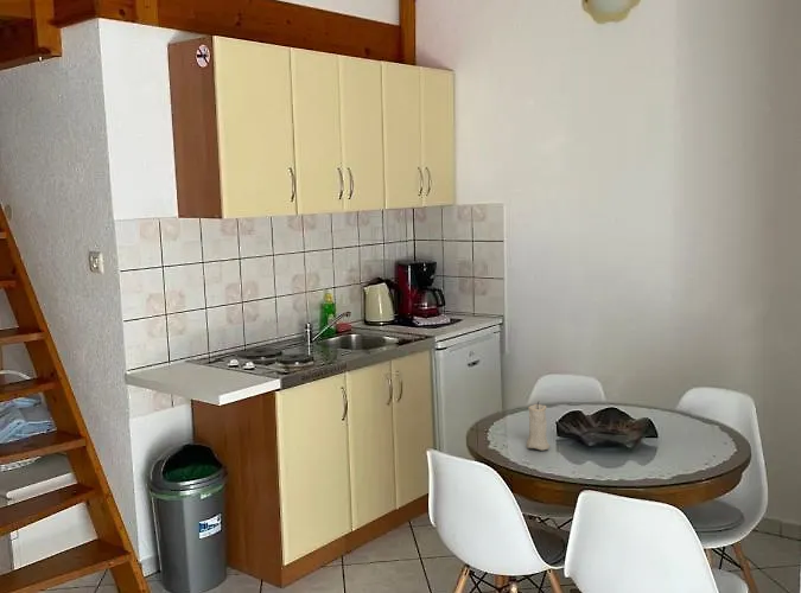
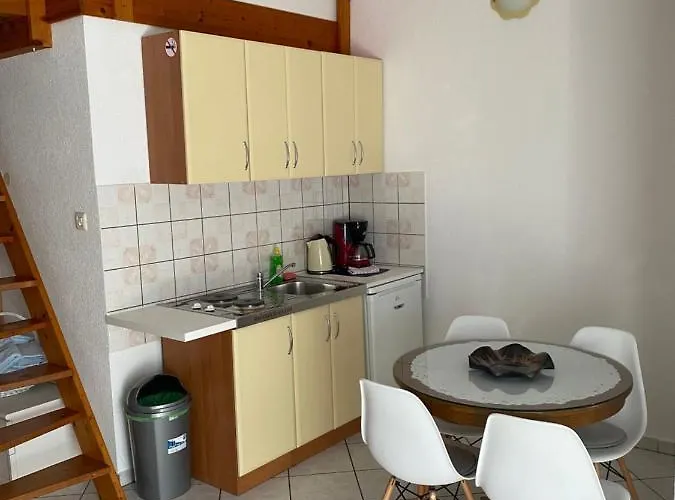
- candle [526,401,551,452]
